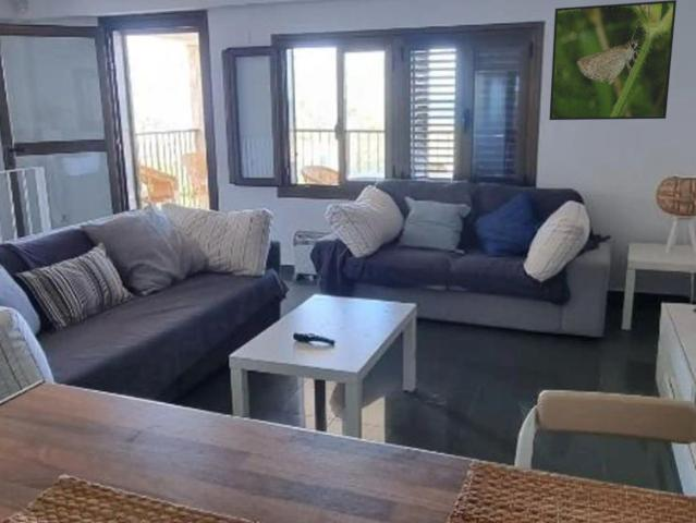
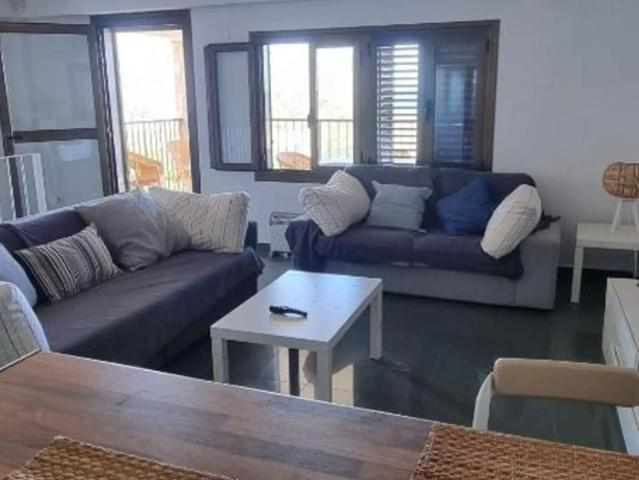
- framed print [548,0,677,121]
